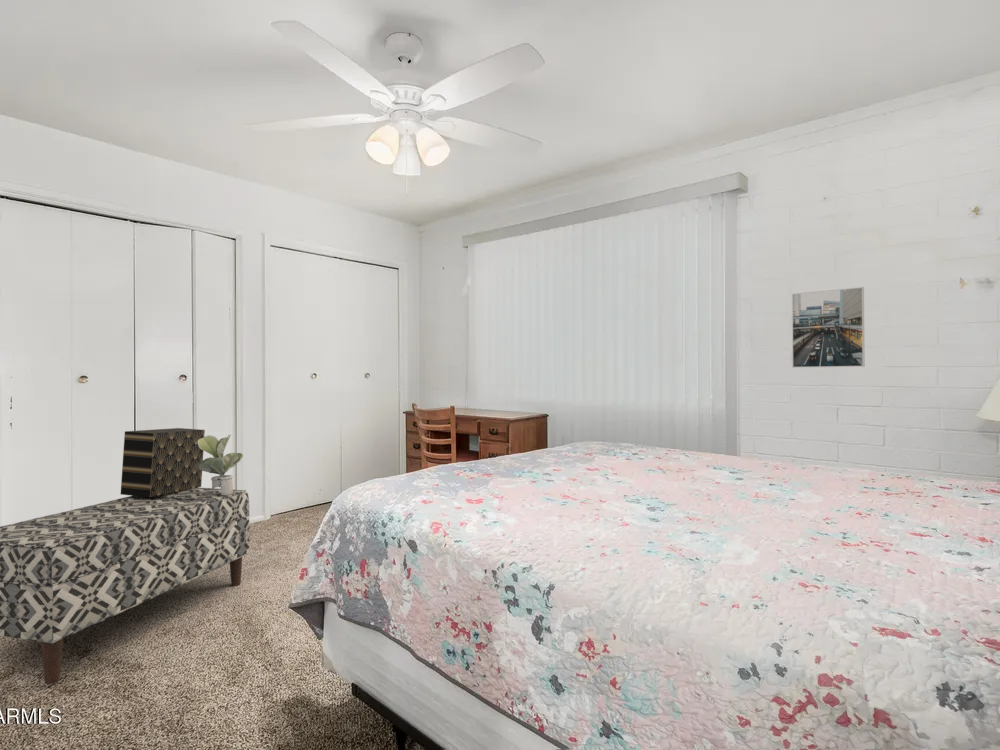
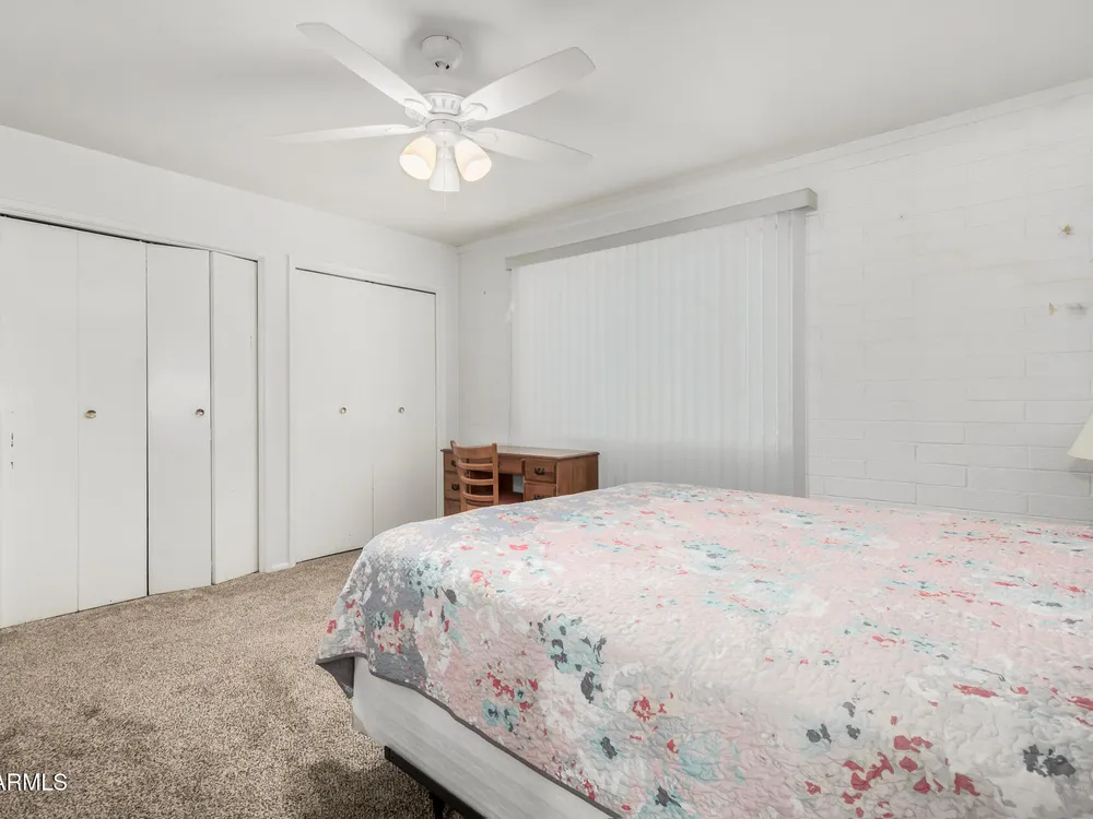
- decorative box [120,427,206,497]
- potted plant [196,434,244,496]
- bench [0,487,251,685]
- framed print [791,286,866,369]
